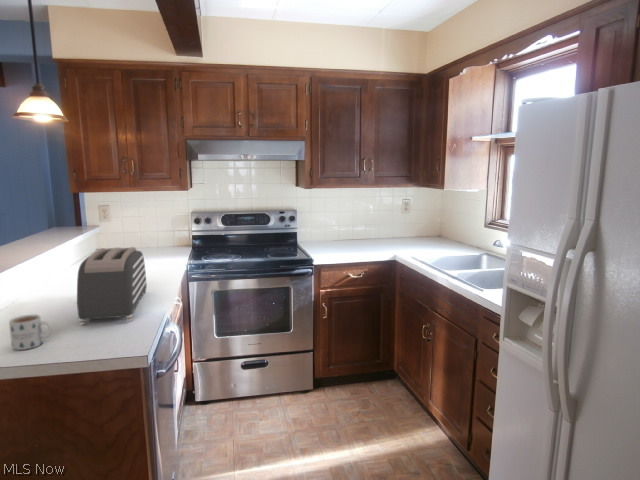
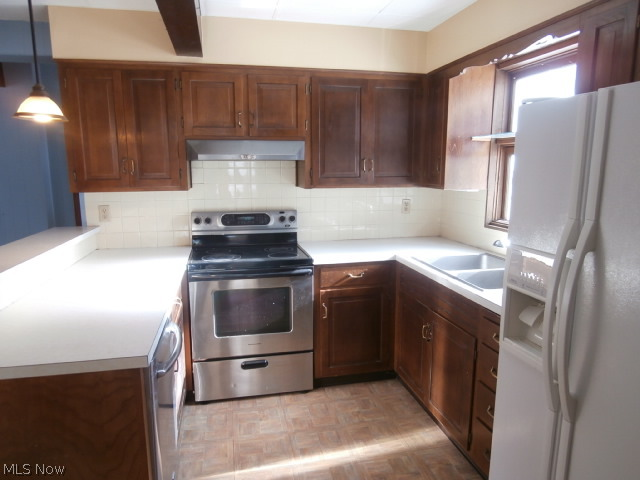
- mug [8,314,53,351]
- toaster [76,246,148,325]
